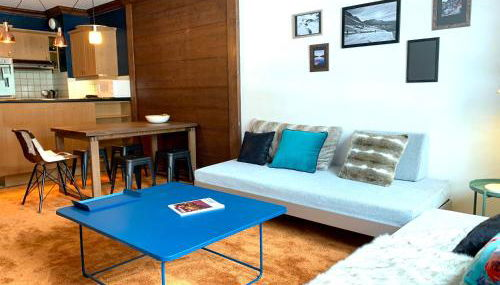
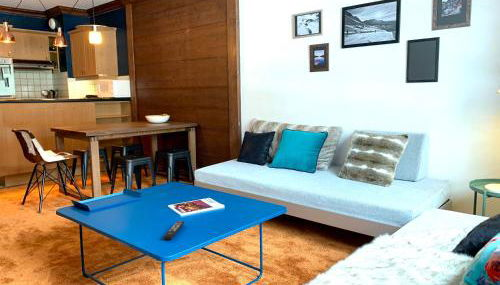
+ remote control [162,220,185,241]
